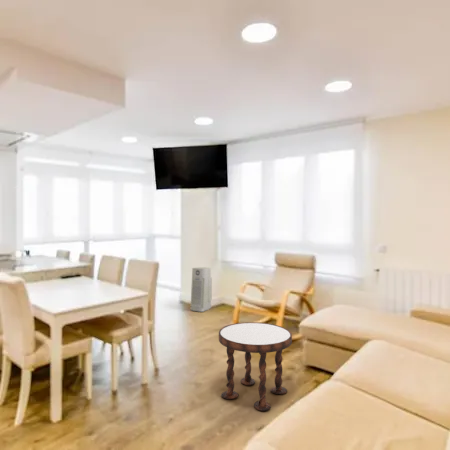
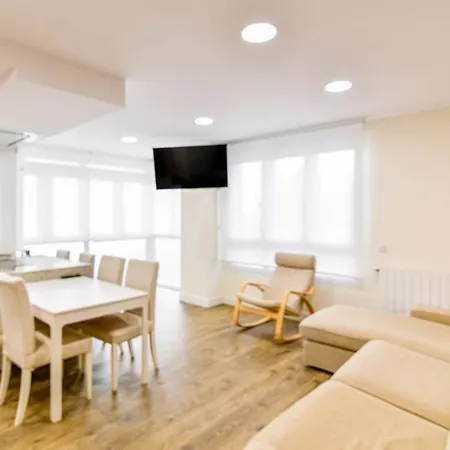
- side table [218,321,293,412]
- air purifier [189,266,213,313]
